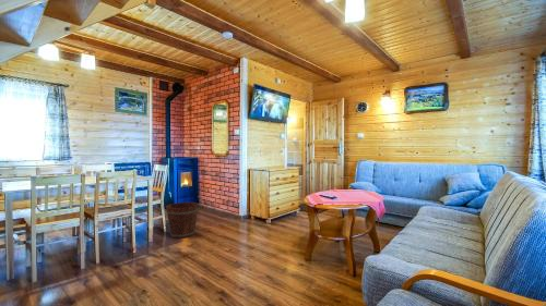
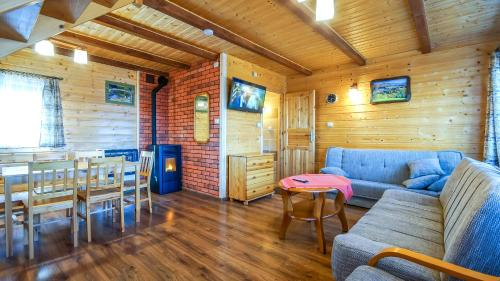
- bucket [165,201,200,240]
